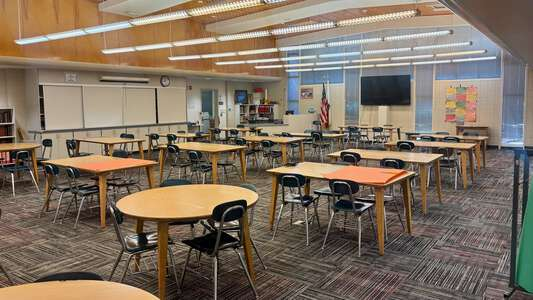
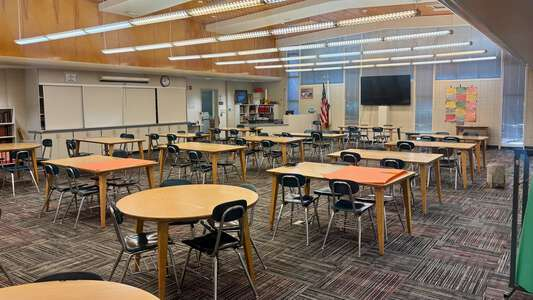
+ stool [485,162,507,188]
